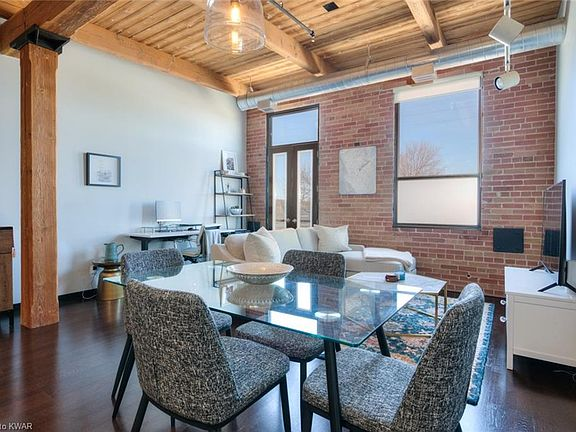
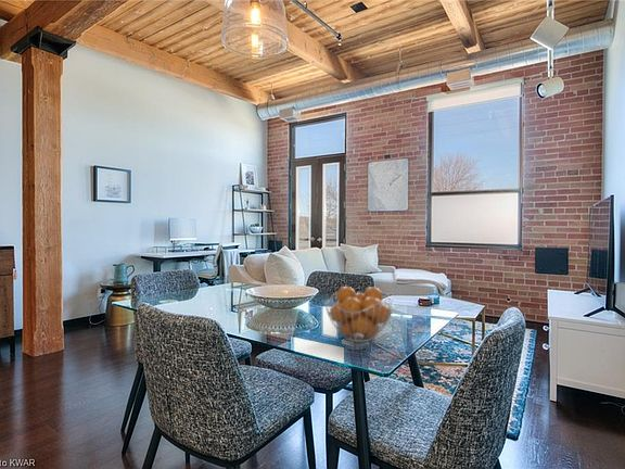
+ fruit basket [323,286,395,343]
